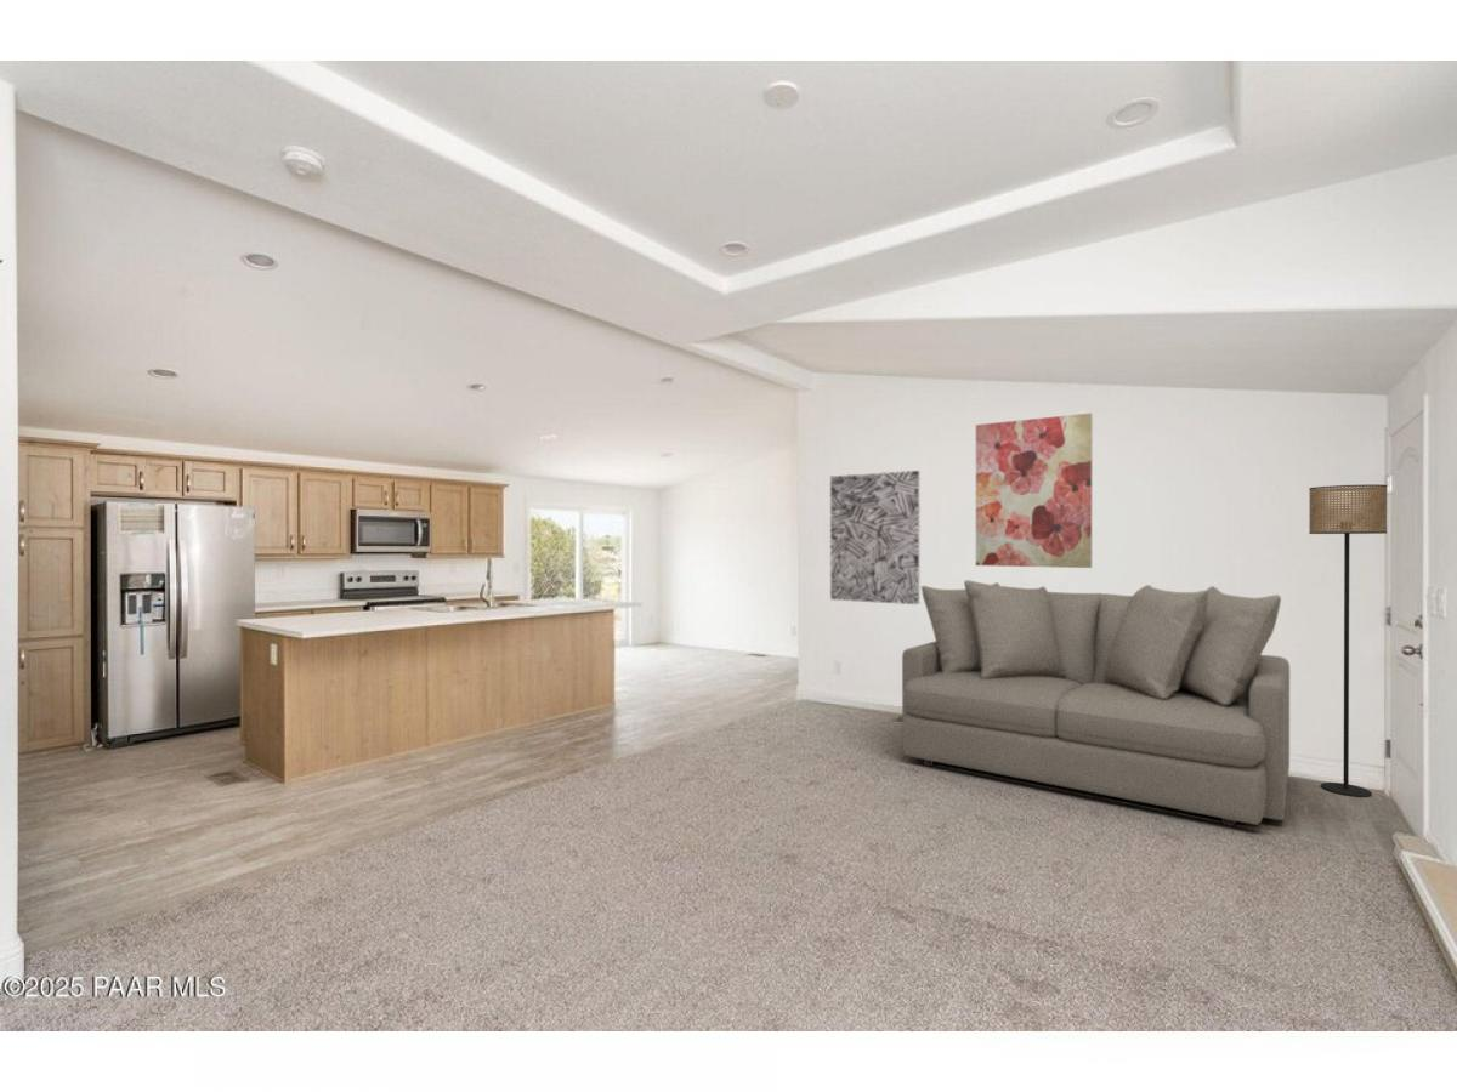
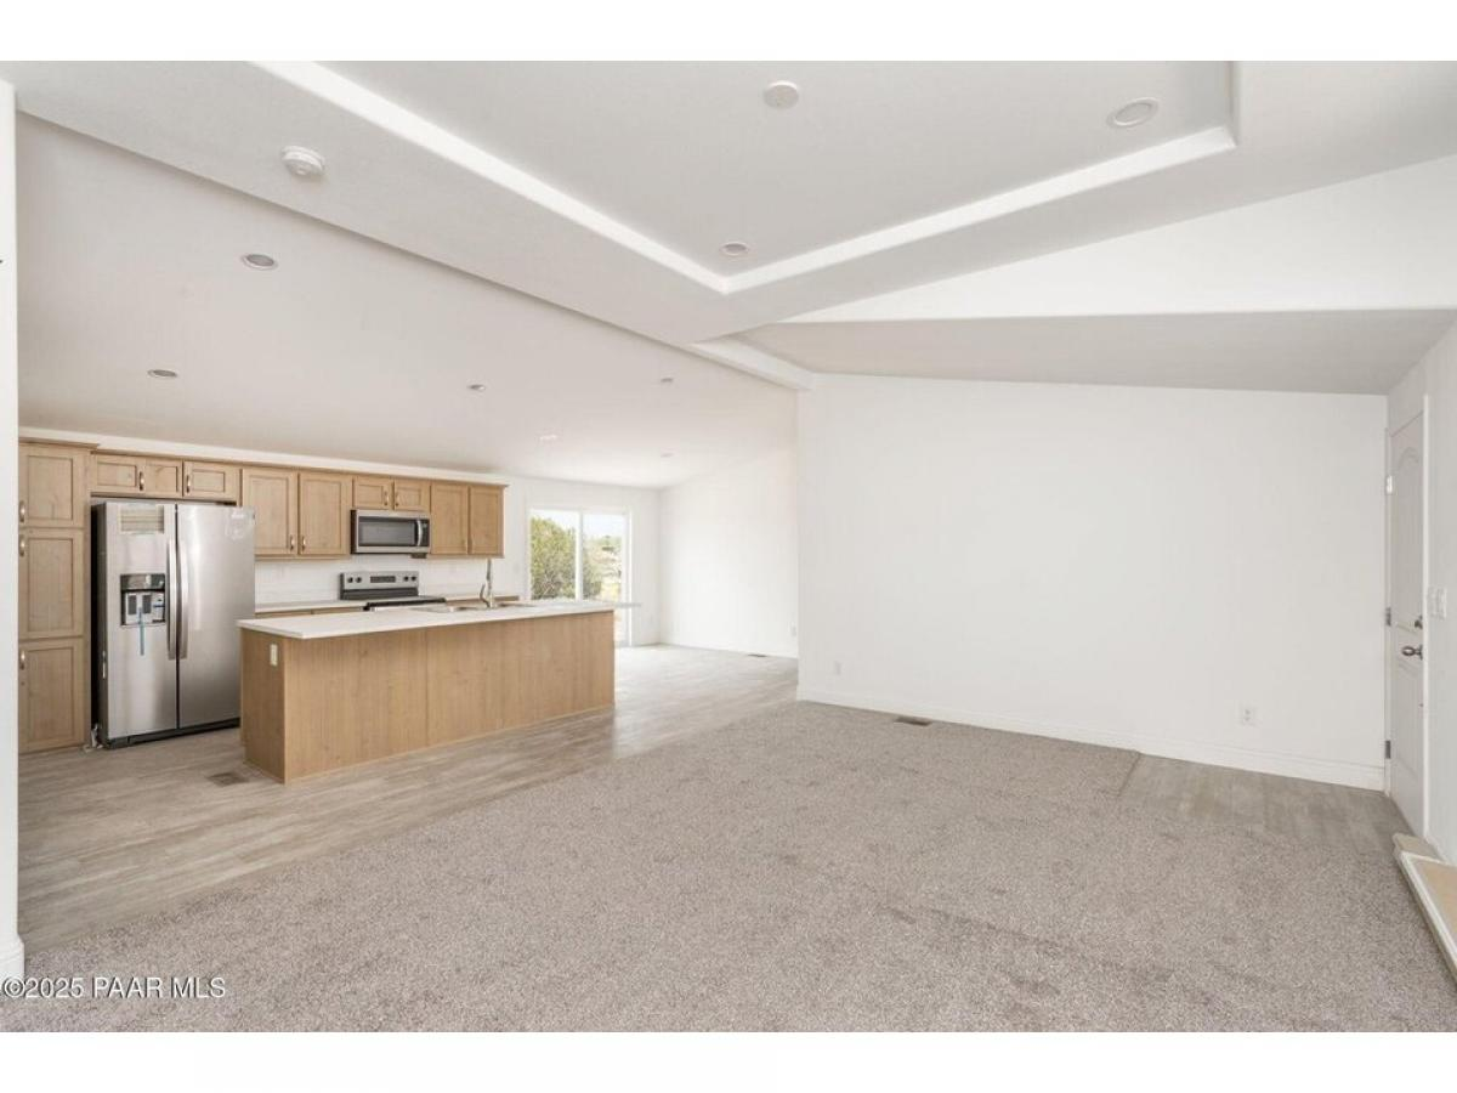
- wall art [975,413,1093,569]
- wall art [829,470,920,605]
- floor lamp [1308,483,1388,798]
- sofa [901,579,1291,827]
